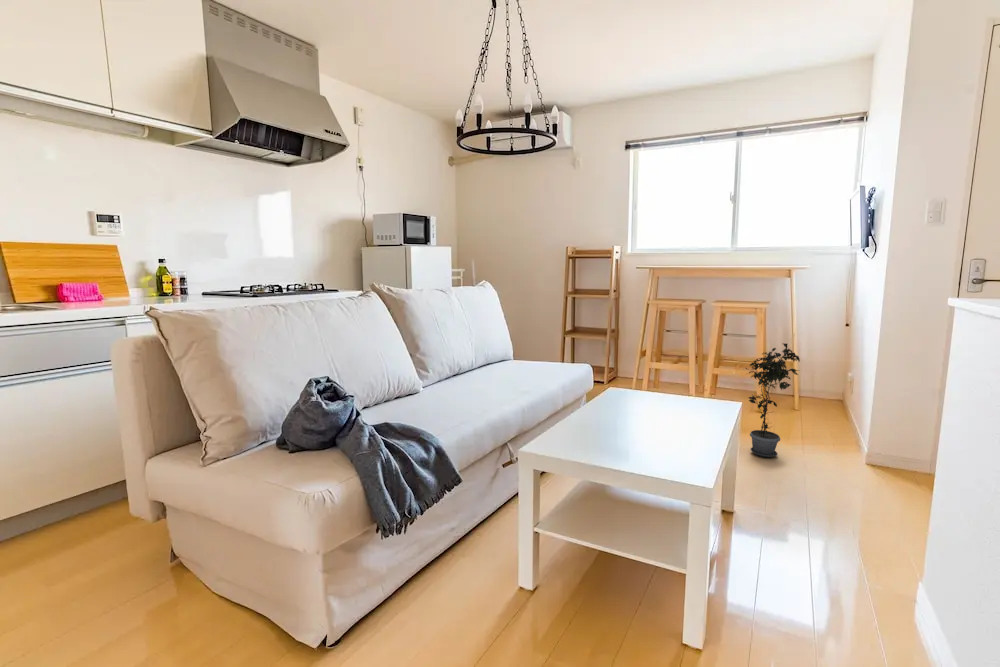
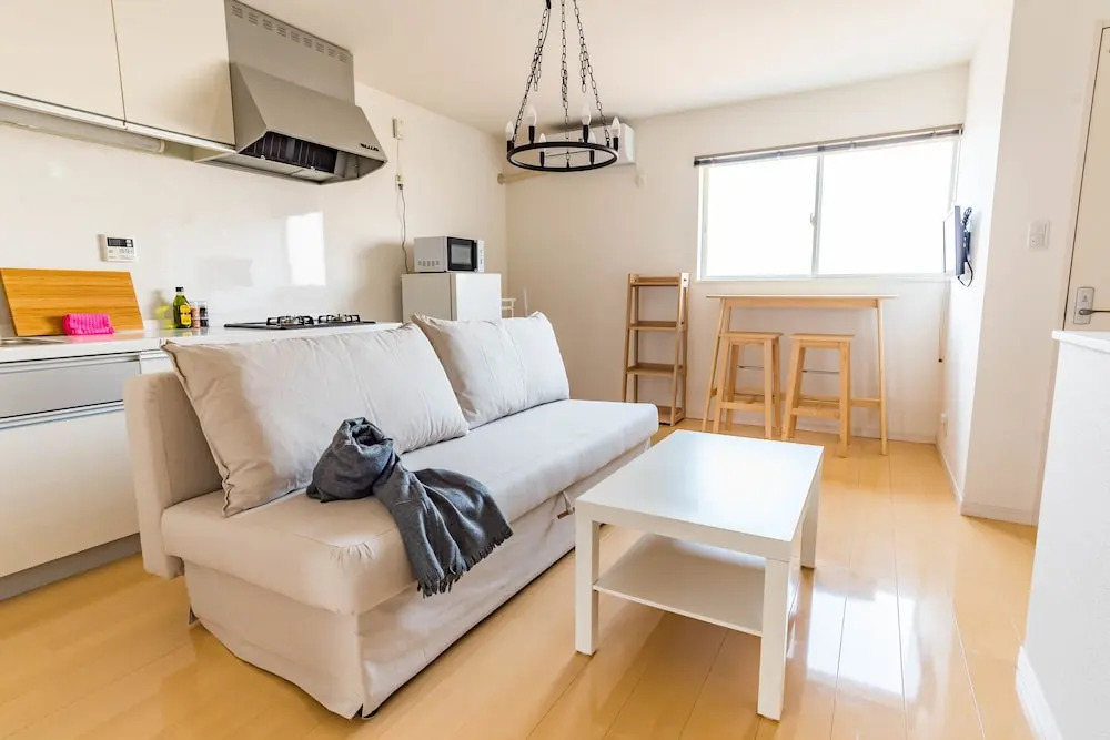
- potted plant [742,342,801,458]
